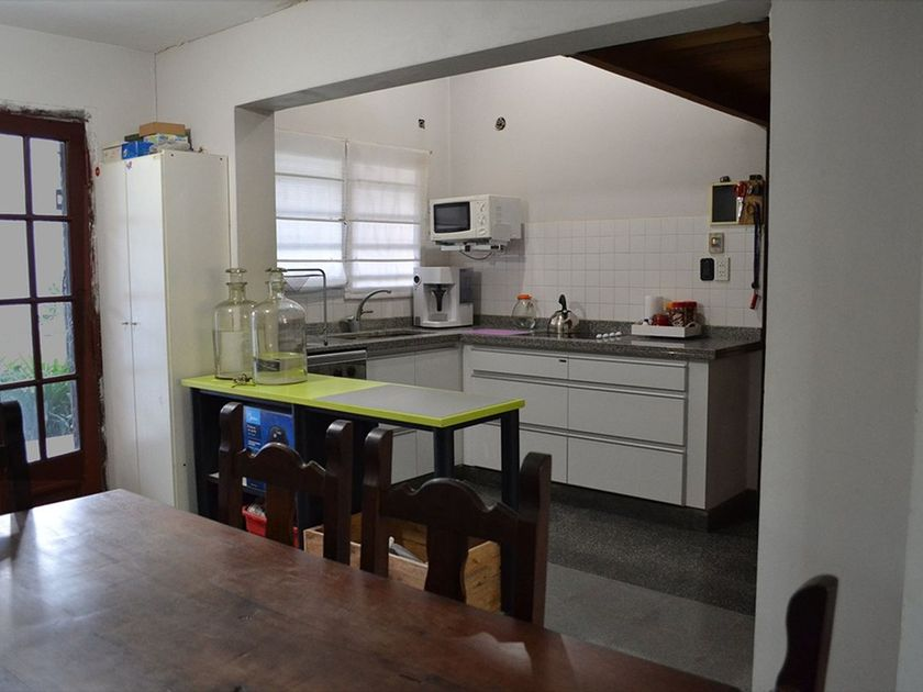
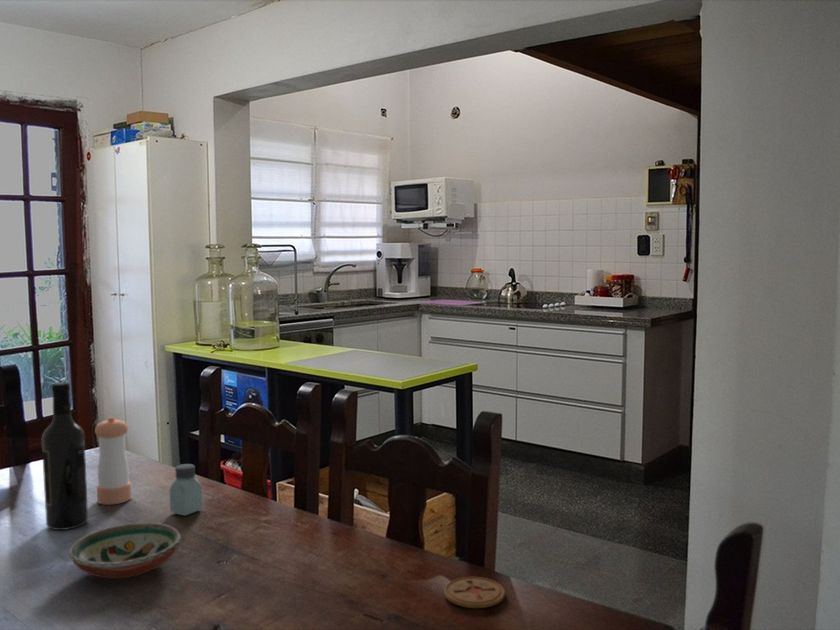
+ coaster [443,576,506,609]
+ decorative bowl [68,522,182,579]
+ wine bottle [41,381,89,531]
+ saltshaker [169,463,203,517]
+ pepper shaker [94,416,132,506]
